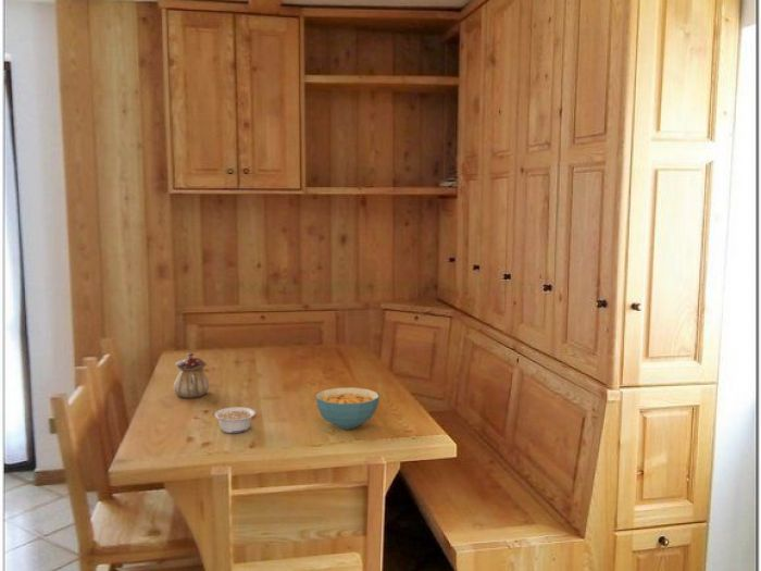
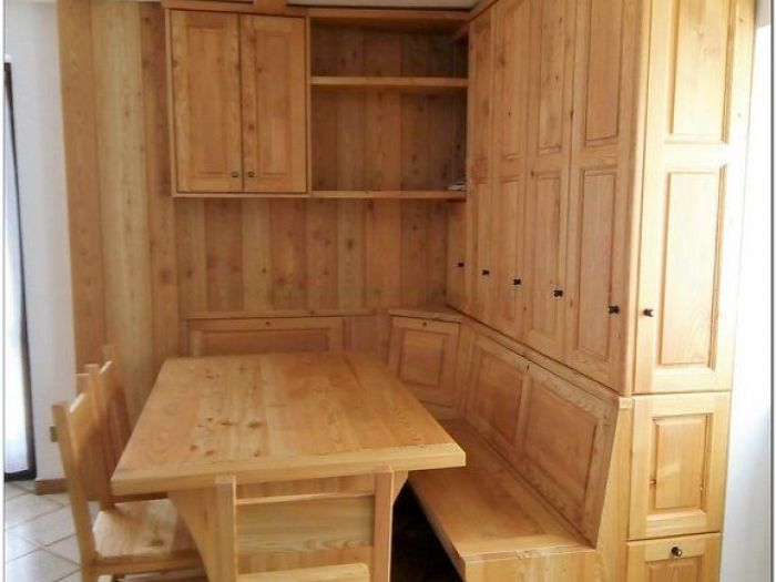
- legume [213,406,257,434]
- cereal bowl [315,386,380,430]
- teapot [173,351,210,399]
